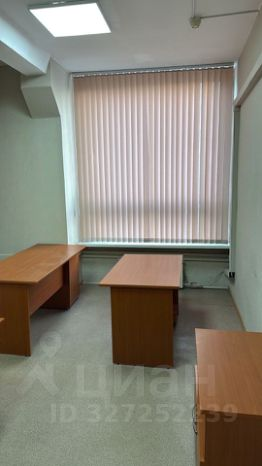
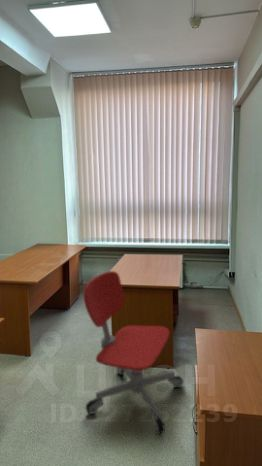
+ office chair [83,270,184,435]
